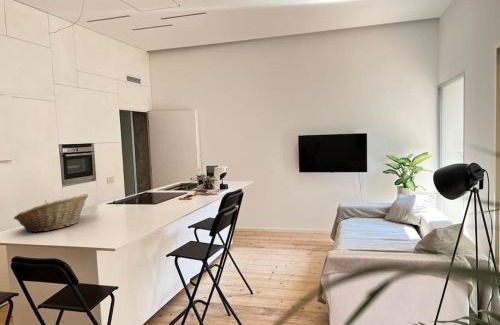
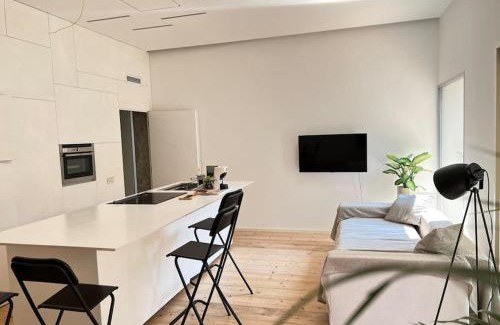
- fruit basket [13,193,89,233]
